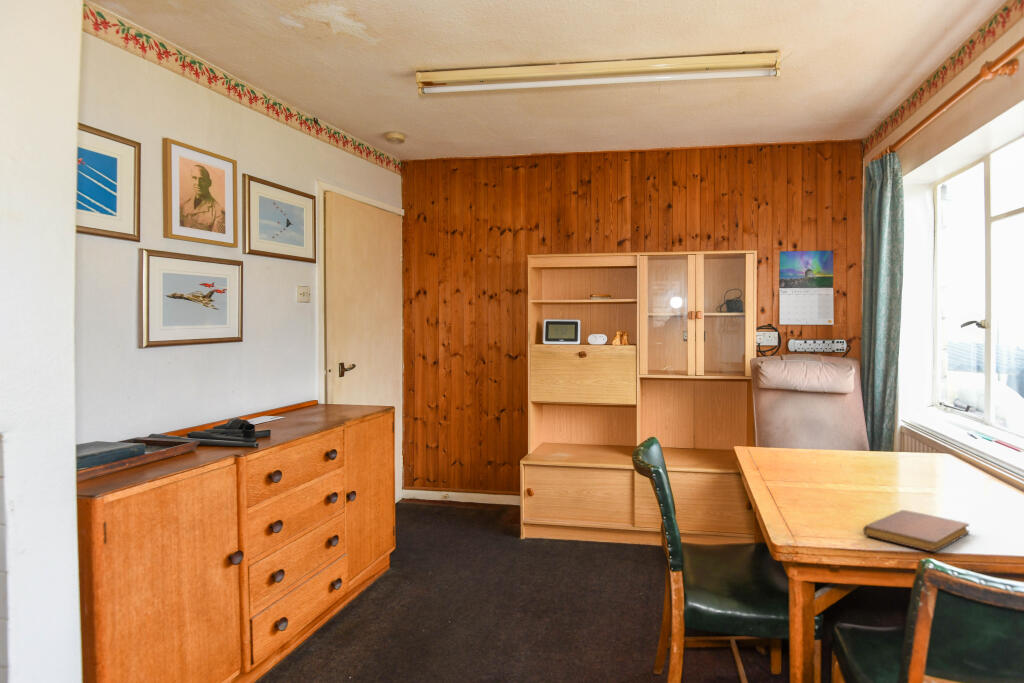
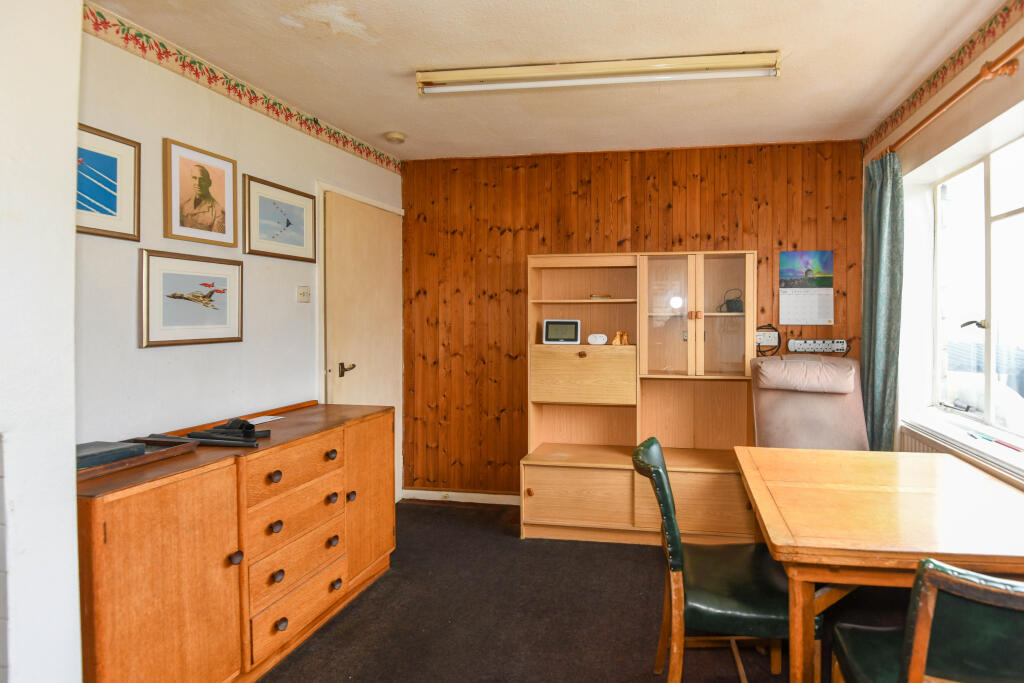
- notebook [862,509,970,553]
